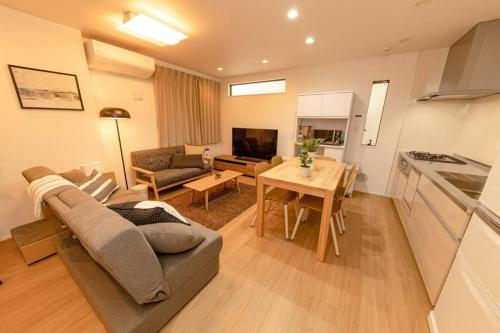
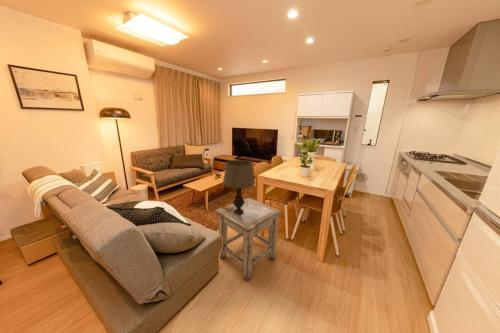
+ table lamp [222,159,256,214]
+ stool [214,197,283,282]
